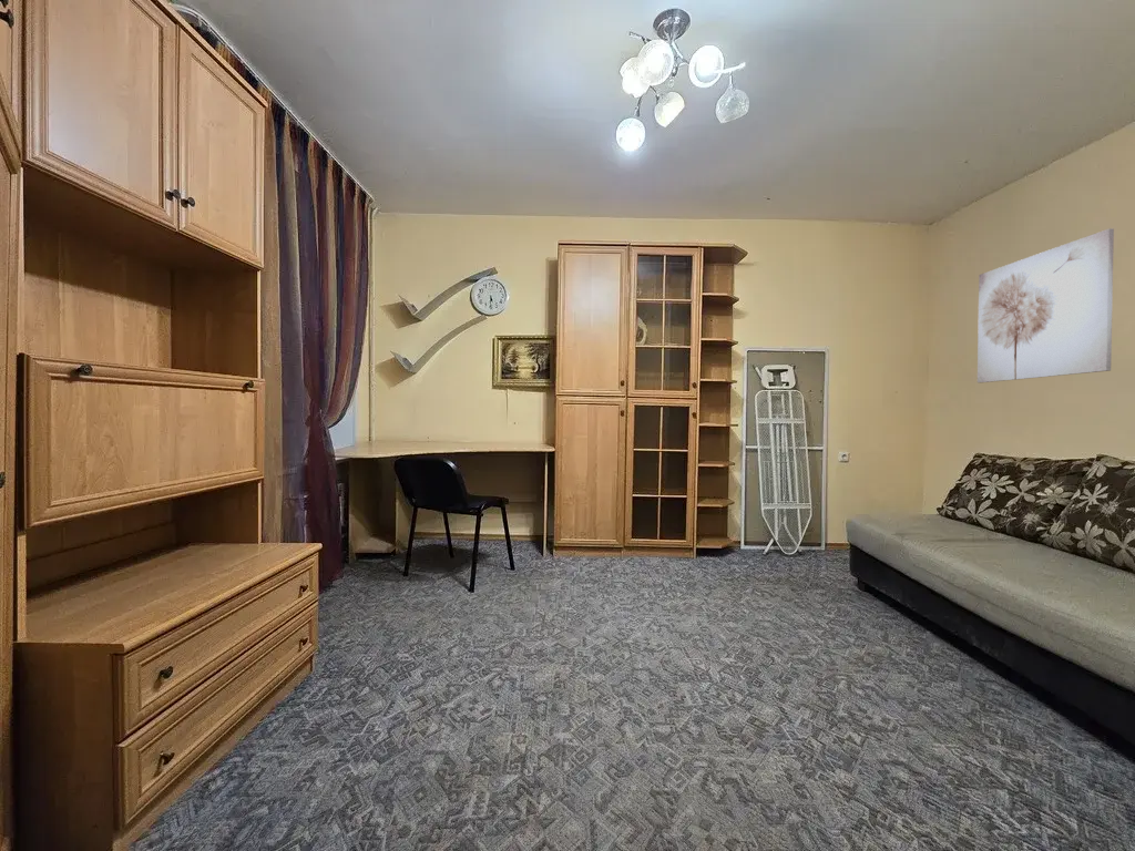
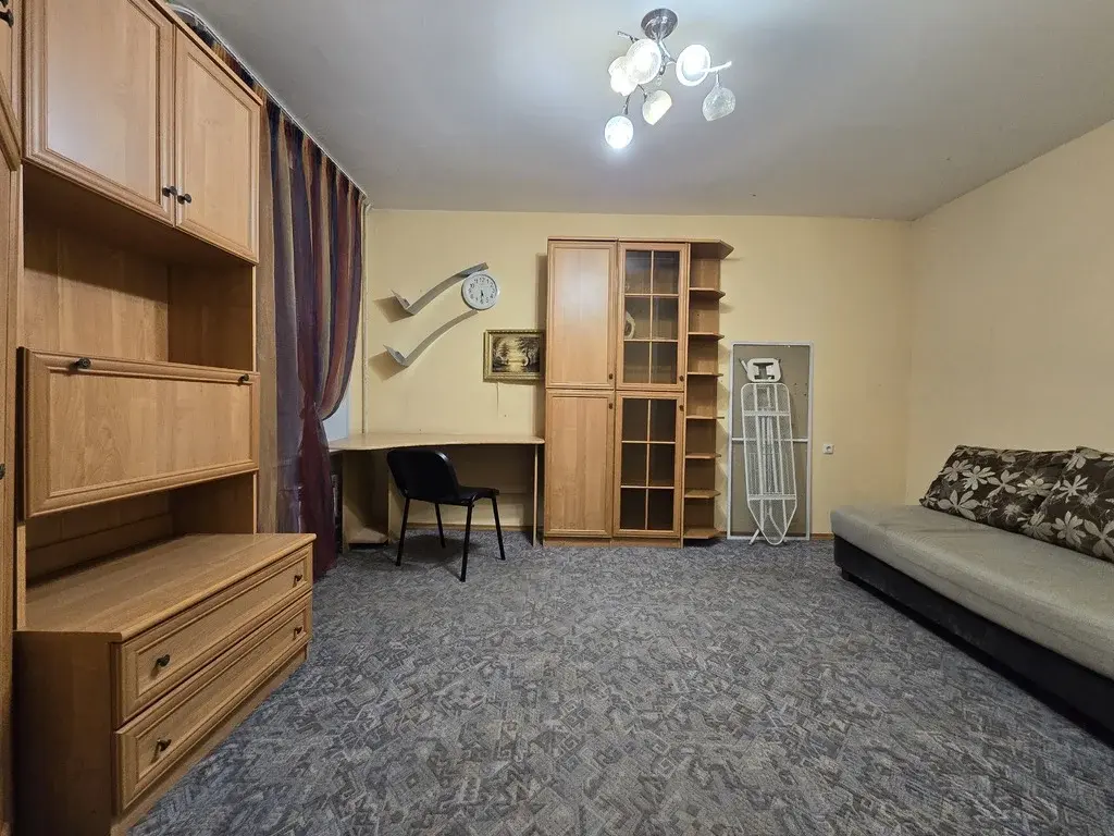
- wall art [976,227,1115,383]
